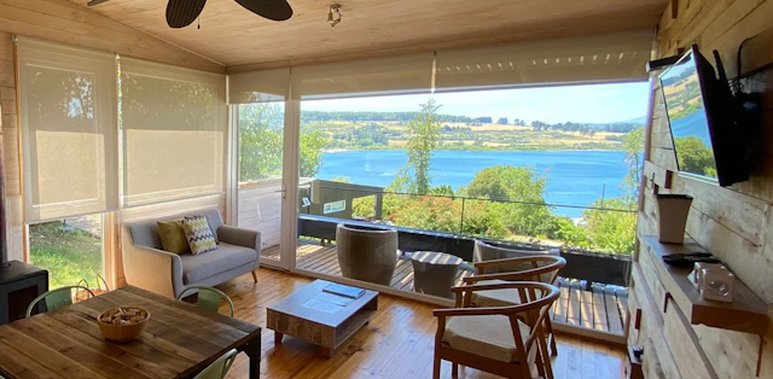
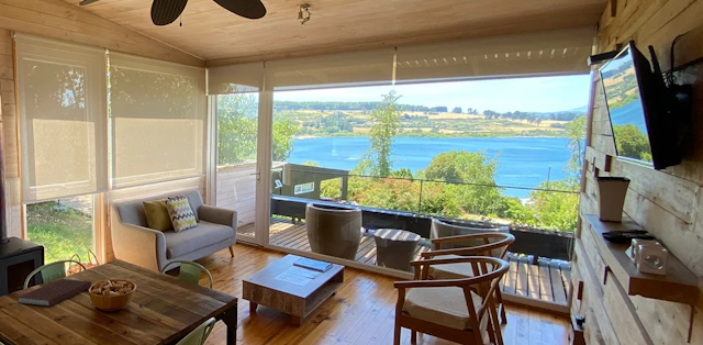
+ notebook [16,278,92,308]
